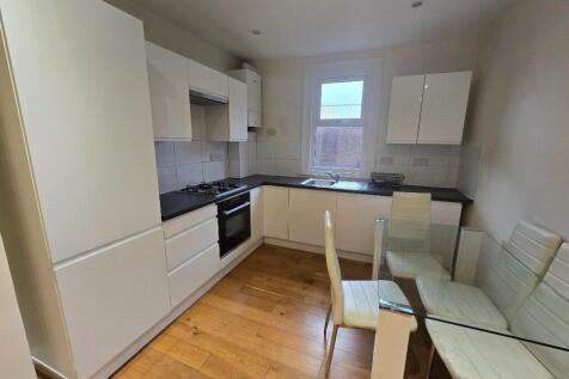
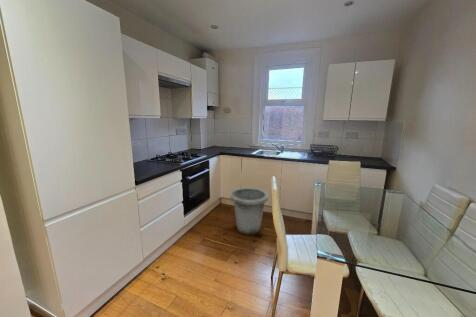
+ trash can [229,187,269,236]
